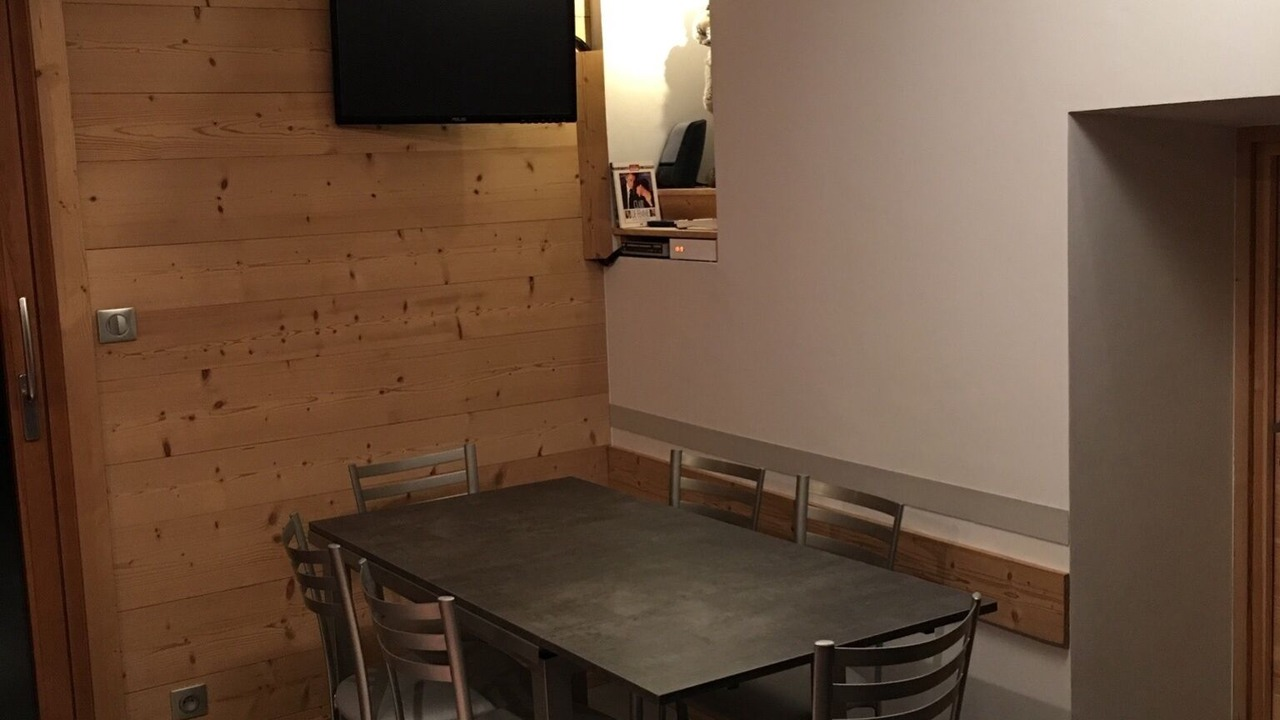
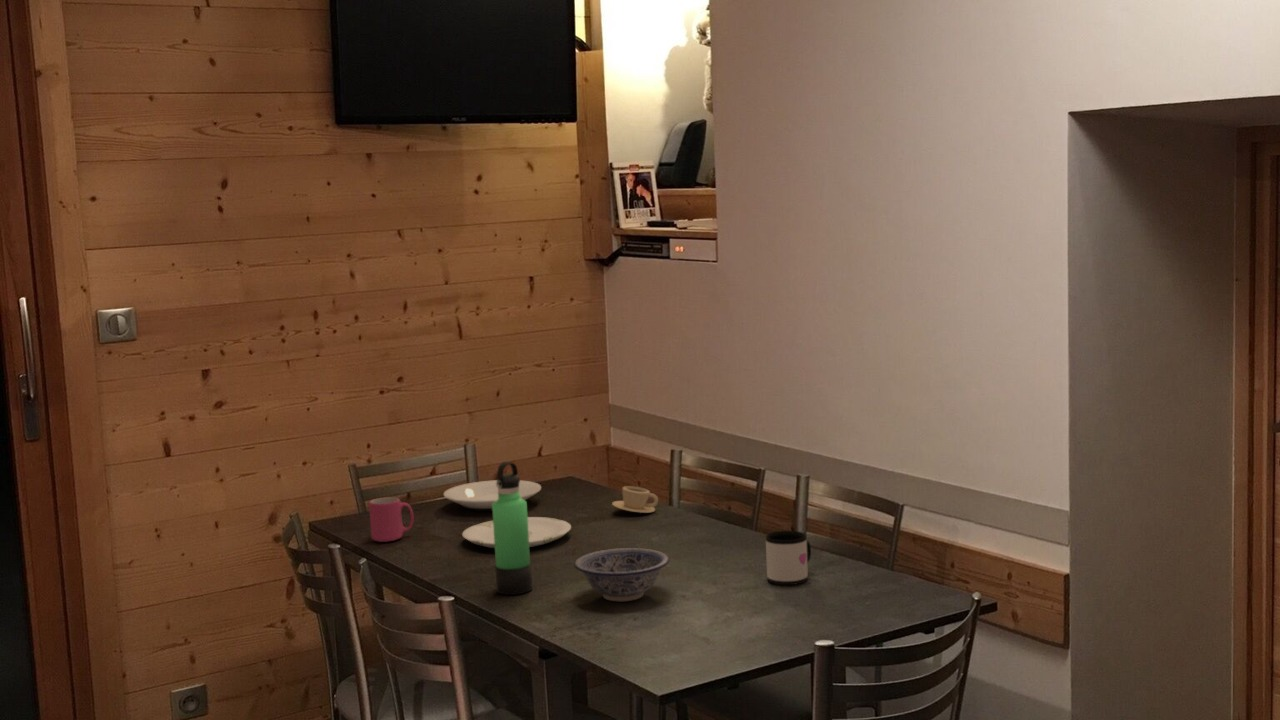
+ cup [611,485,659,514]
+ plate [443,479,542,513]
+ mug [765,530,812,586]
+ bowl [573,547,671,602]
+ thermos bottle [492,461,533,596]
+ plate [461,516,572,549]
+ mug [368,496,415,543]
